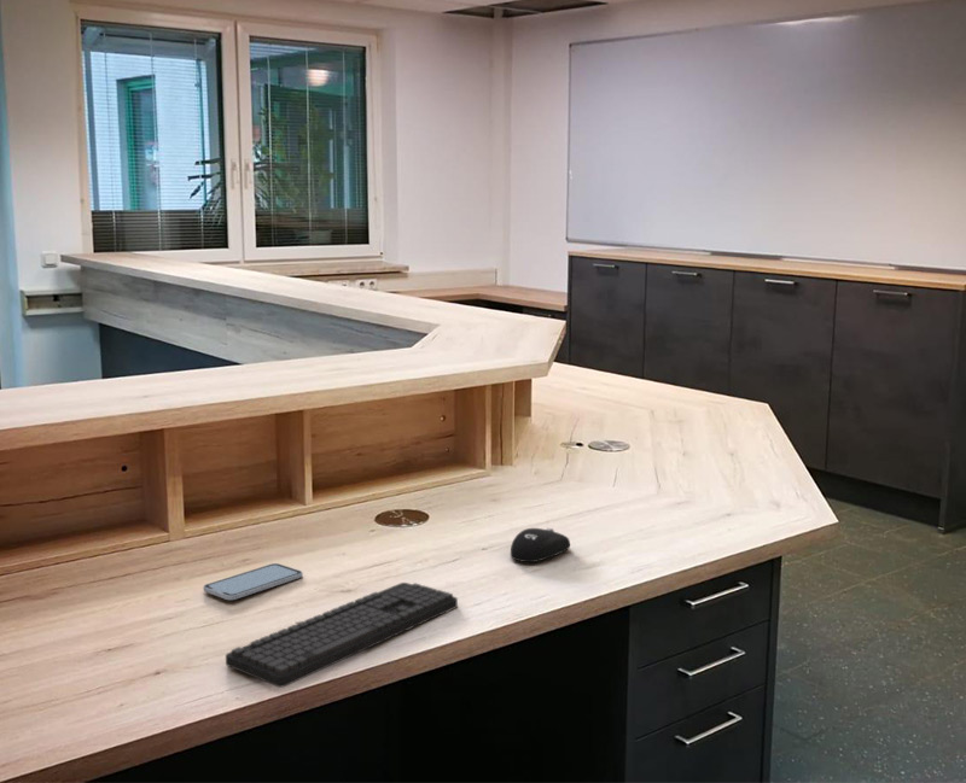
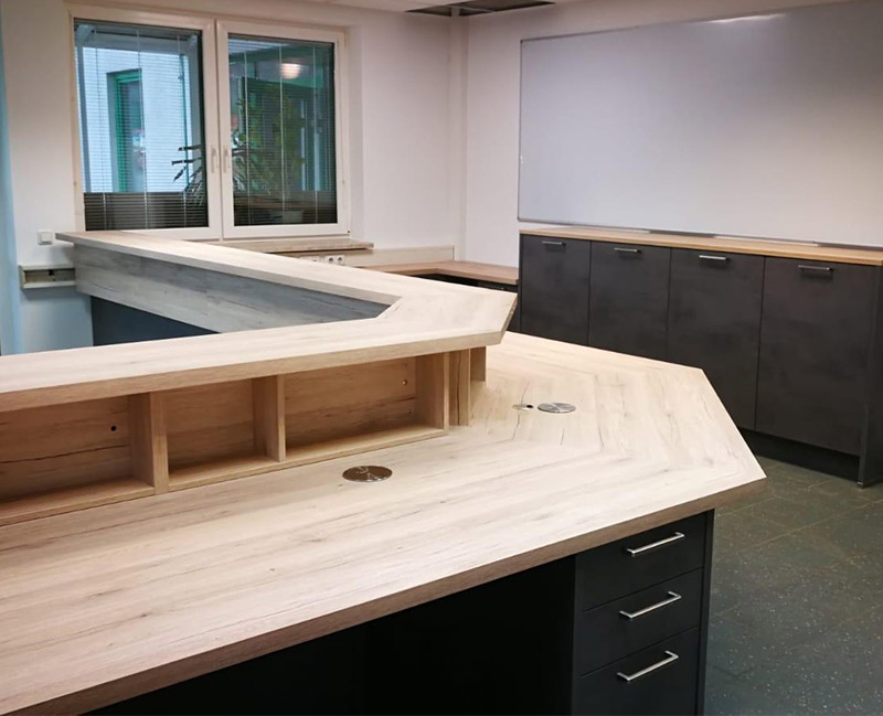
- computer mouse [510,527,571,563]
- smartphone [202,562,303,601]
- keyboard [225,582,459,689]
